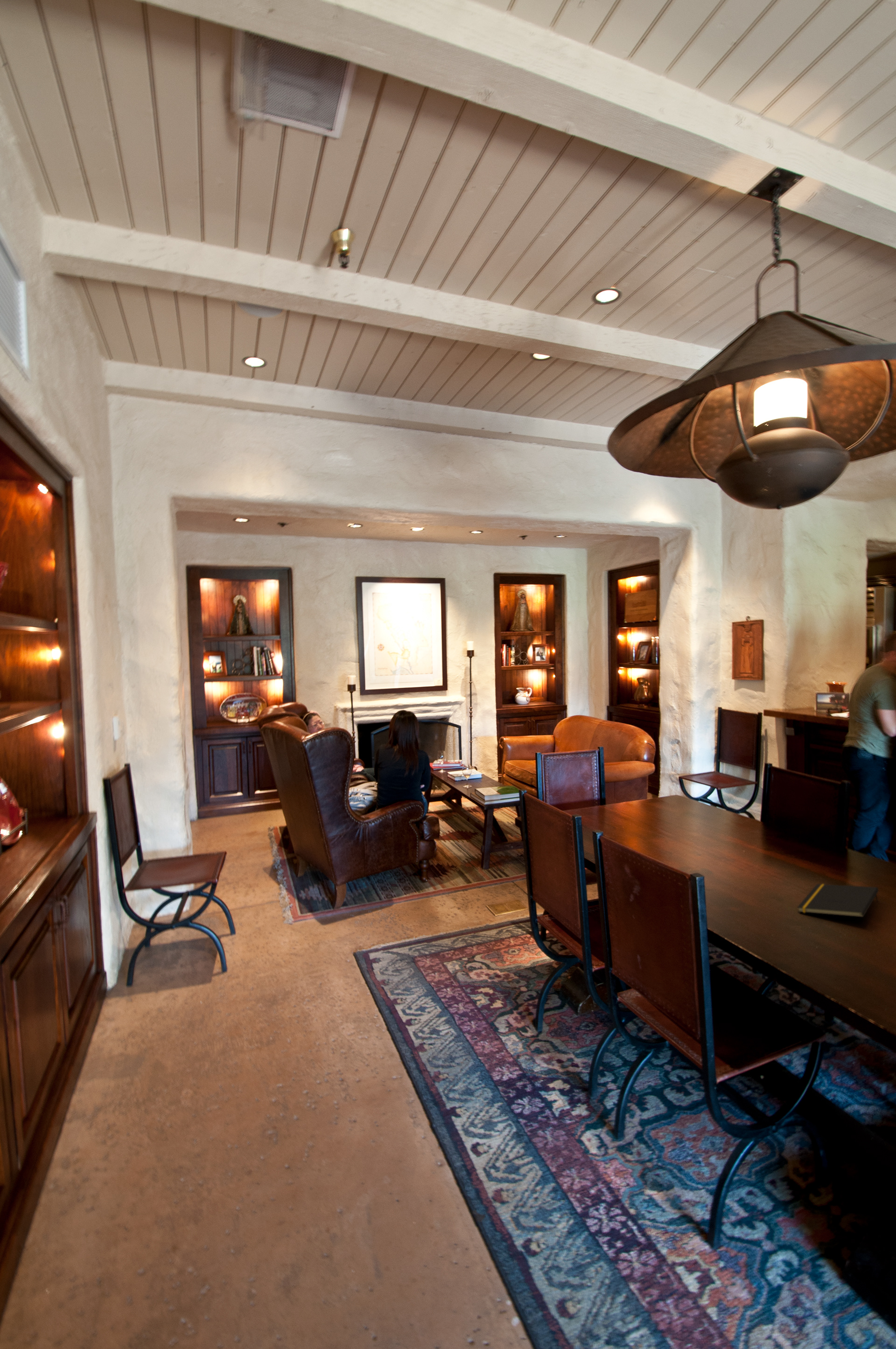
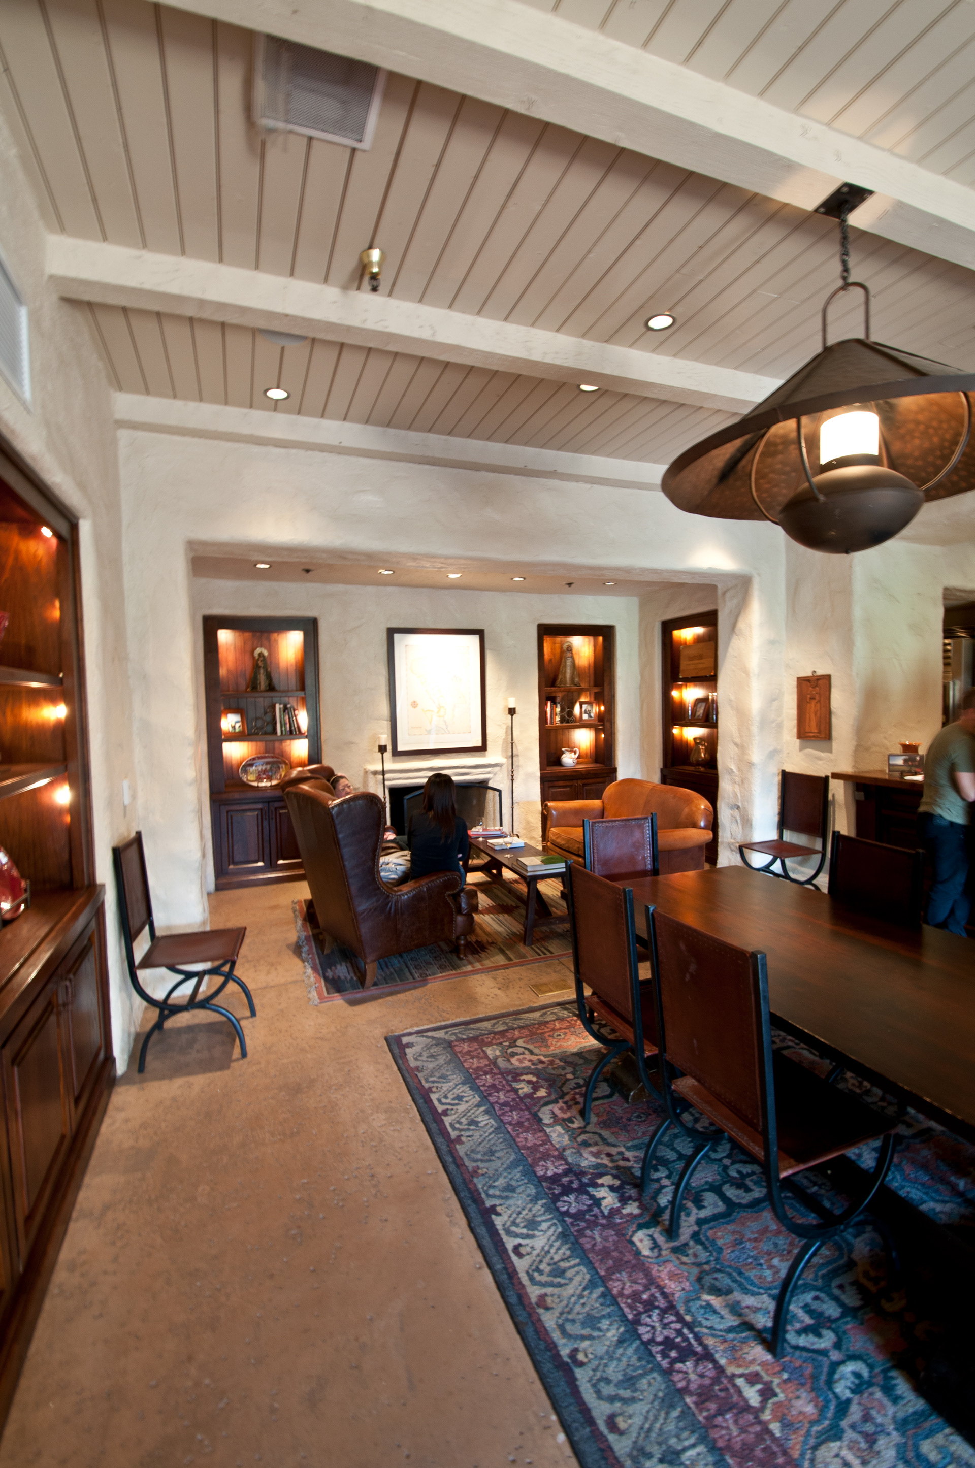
- notepad [797,884,879,918]
